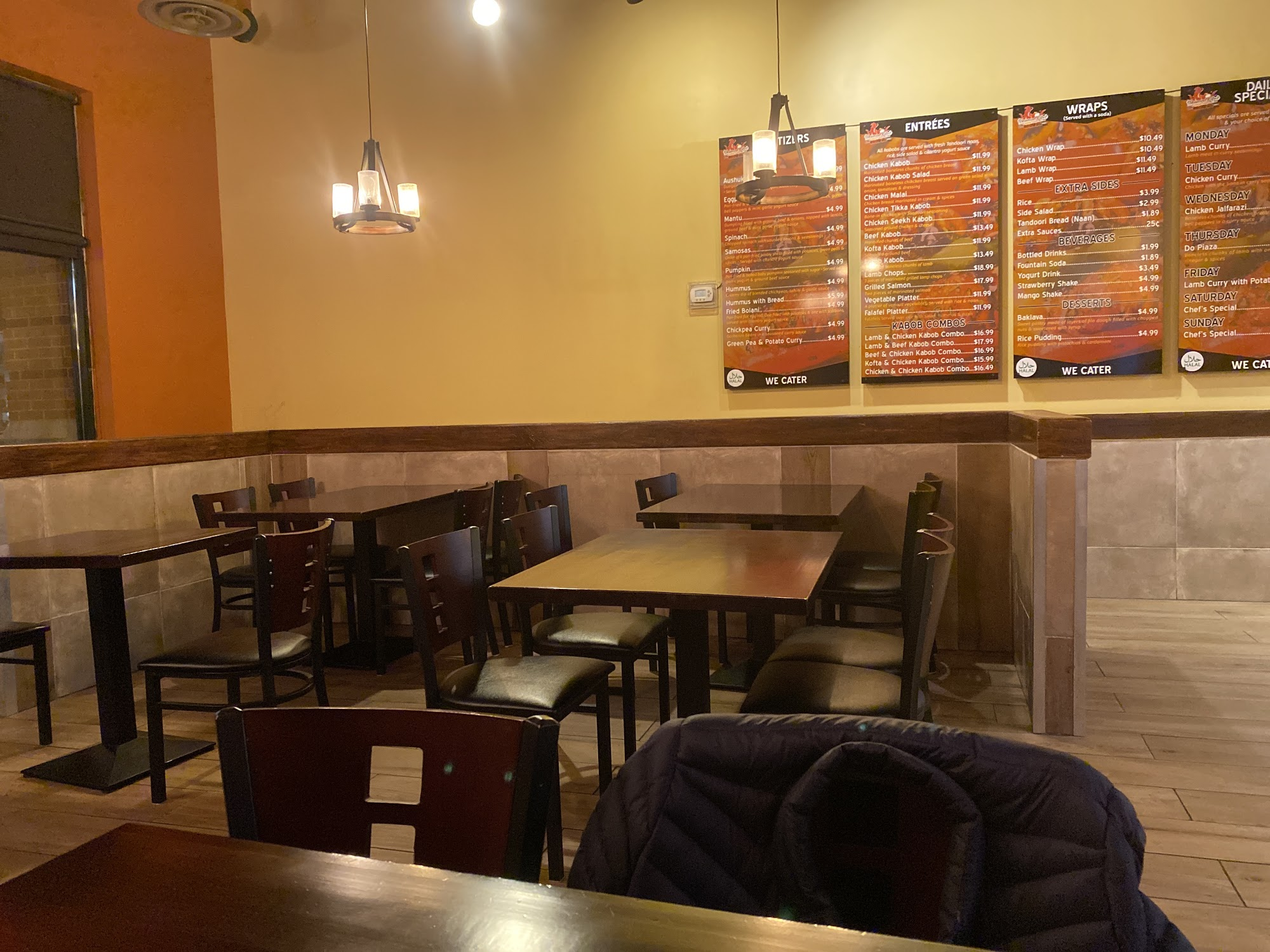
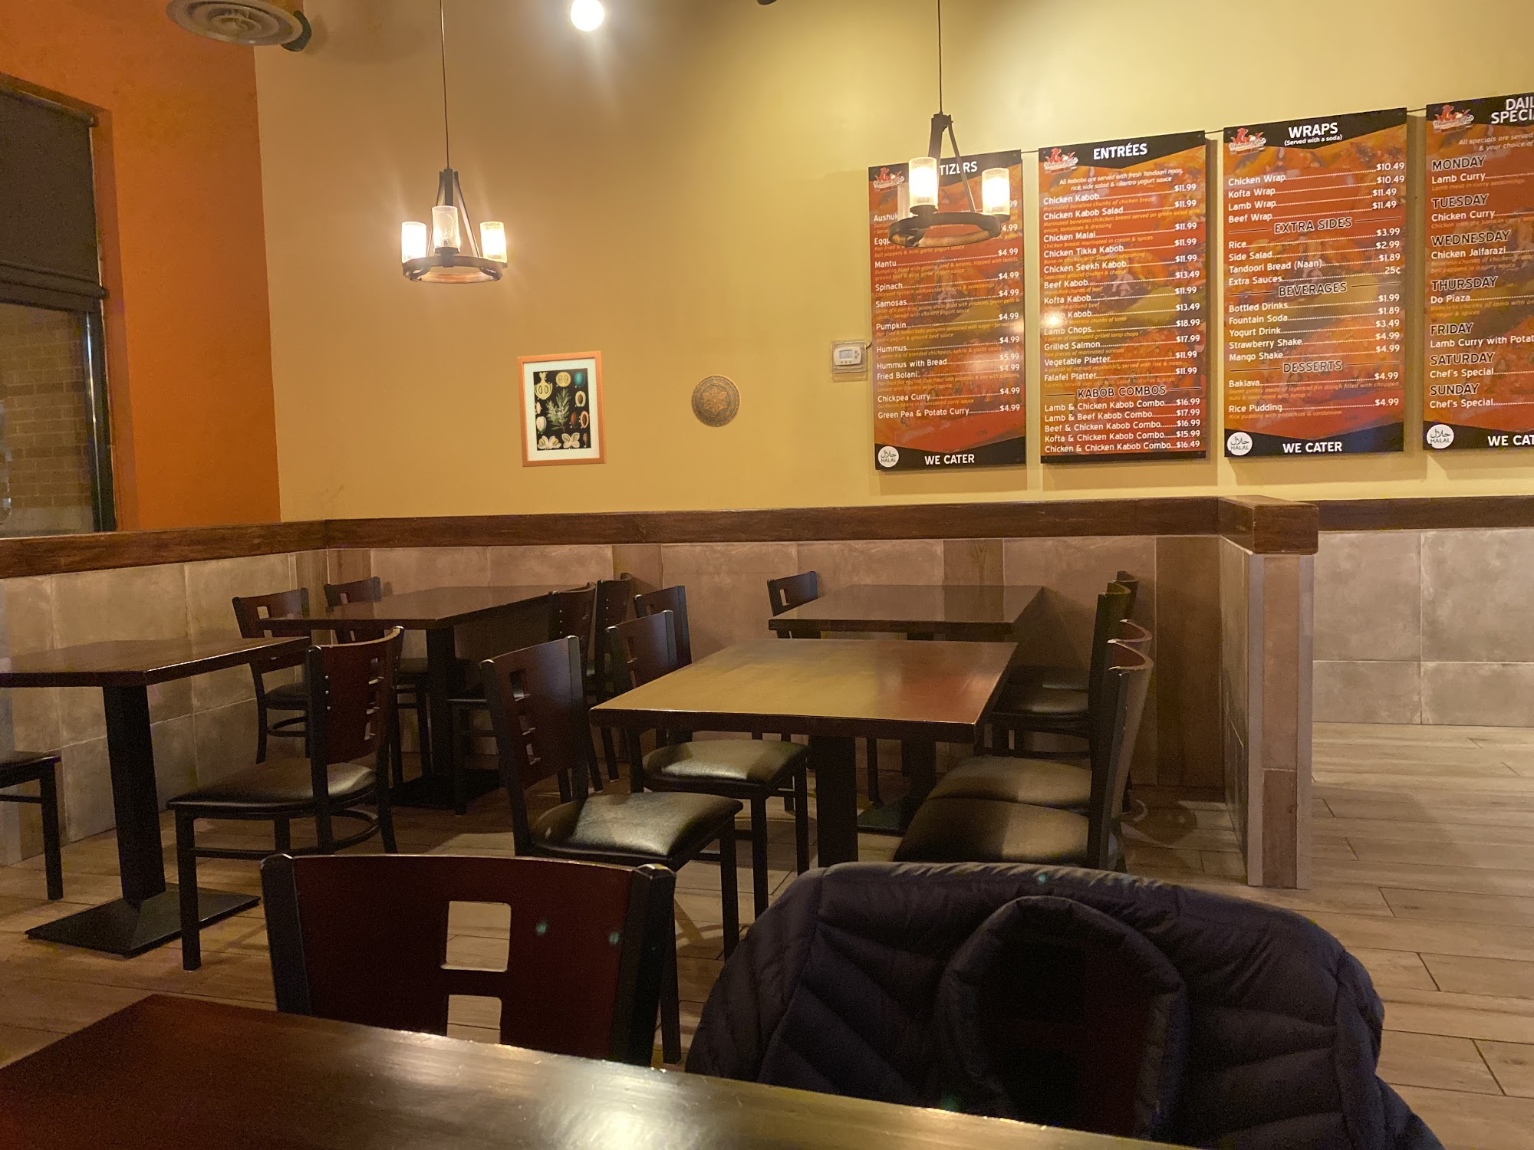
+ wall art [516,350,608,467]
+ decorative plate [691,374,742,428]
